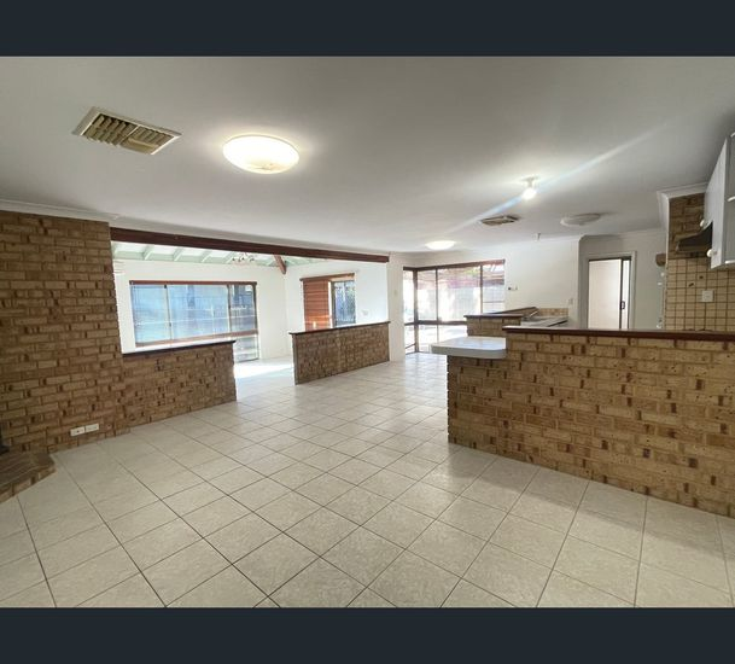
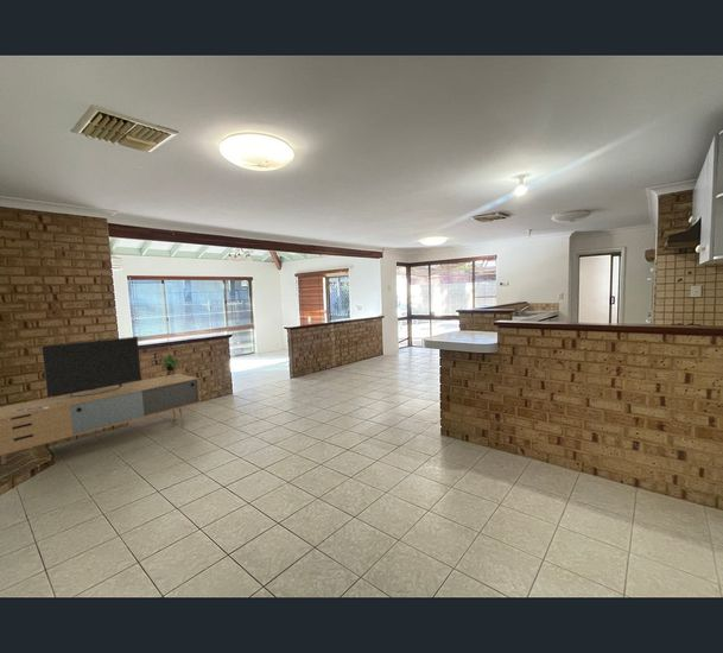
+ media console [0,336,202,465]
